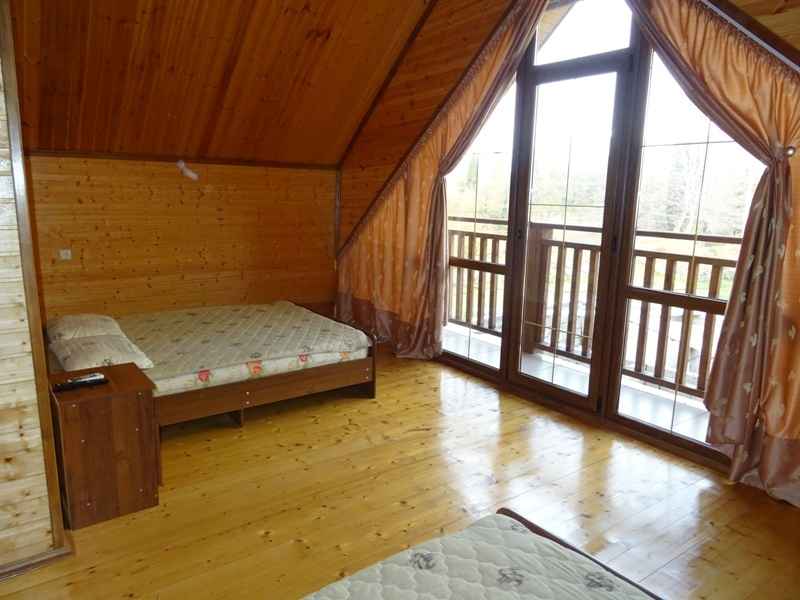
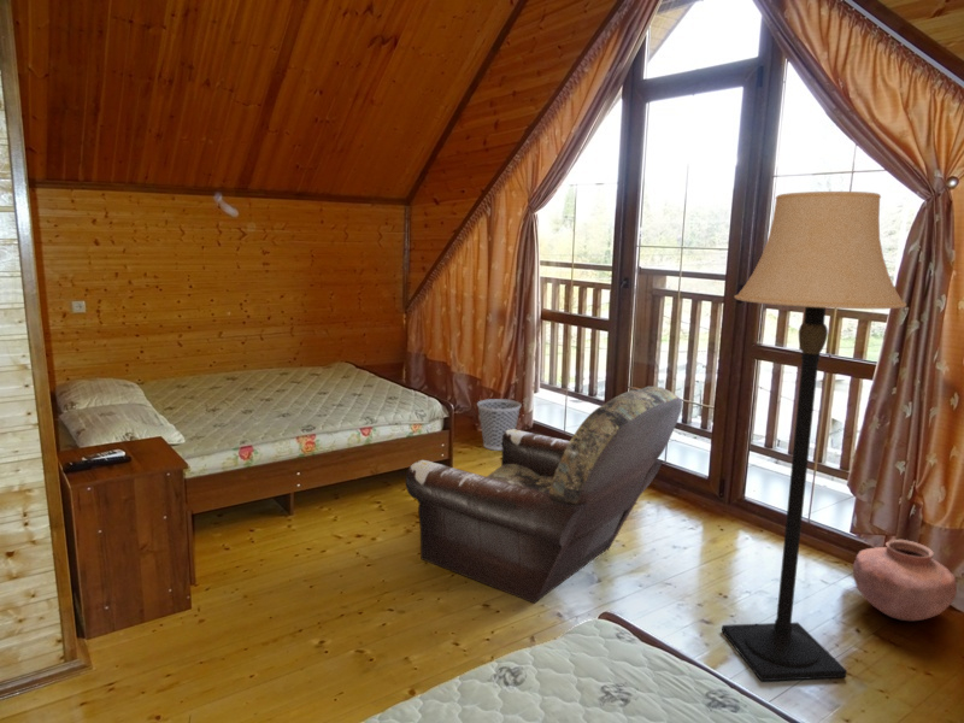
+ lamp [721,190,907,682]
+ armchair [405,386,683,604]
+ vase [852,539,958,622]
+ wastebasket [476,398,523,452]
